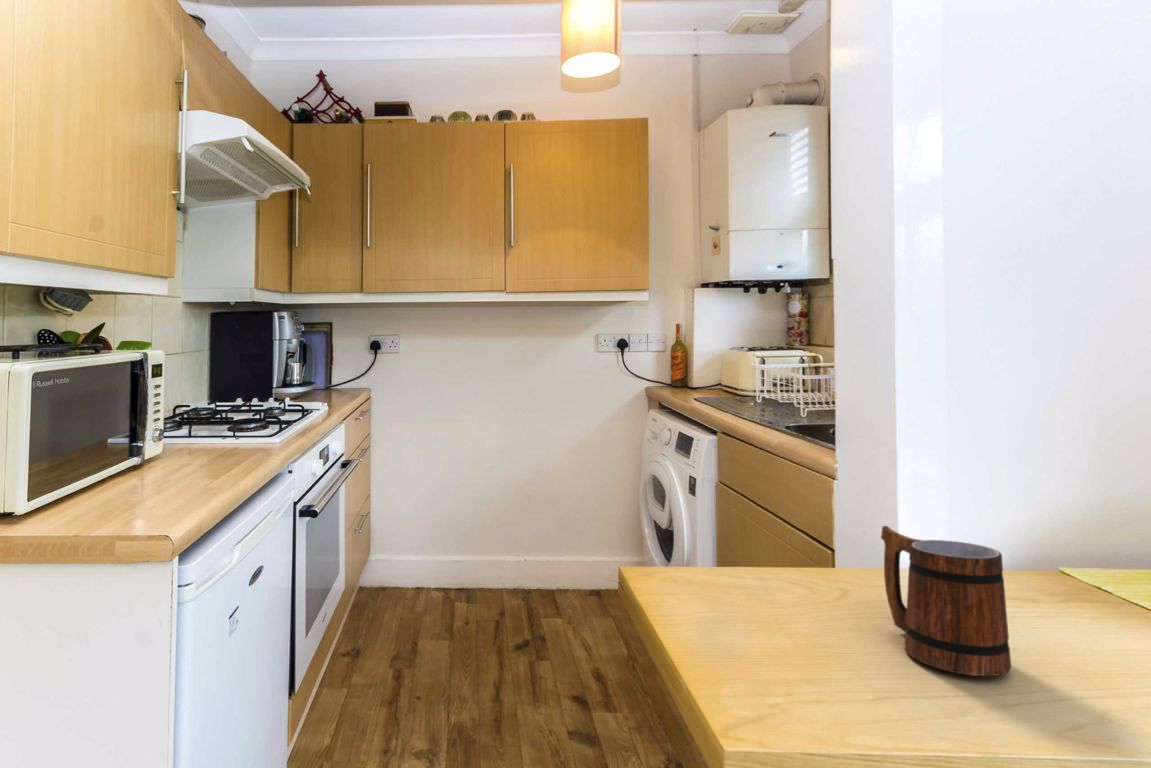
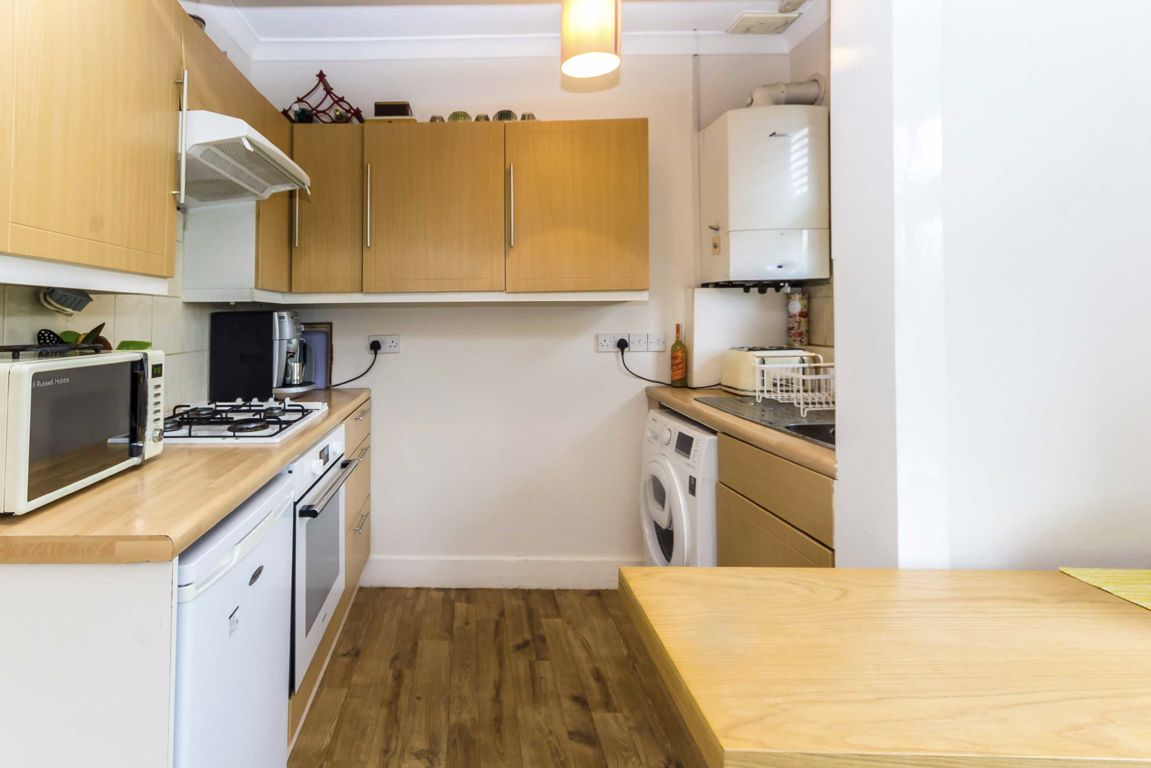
- mug [880,525,1012,677]
